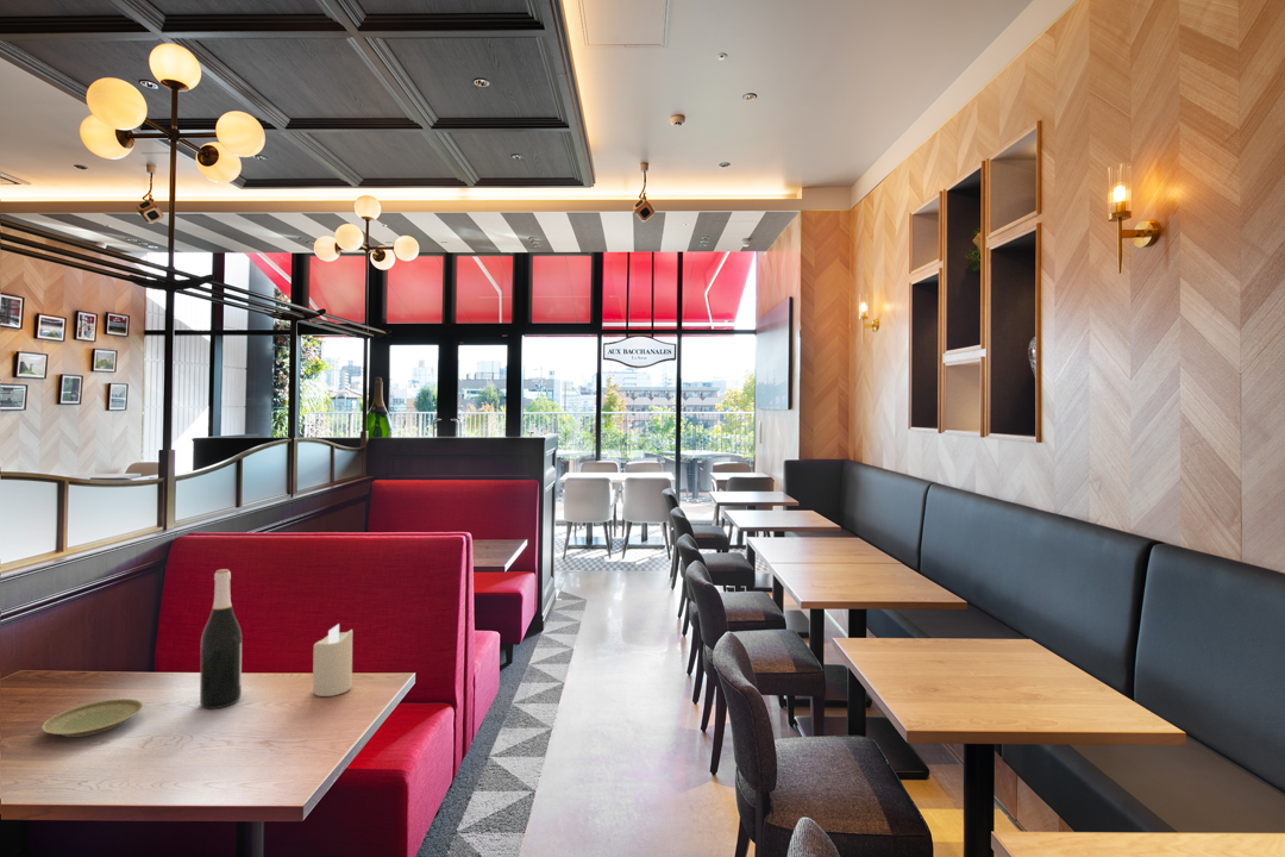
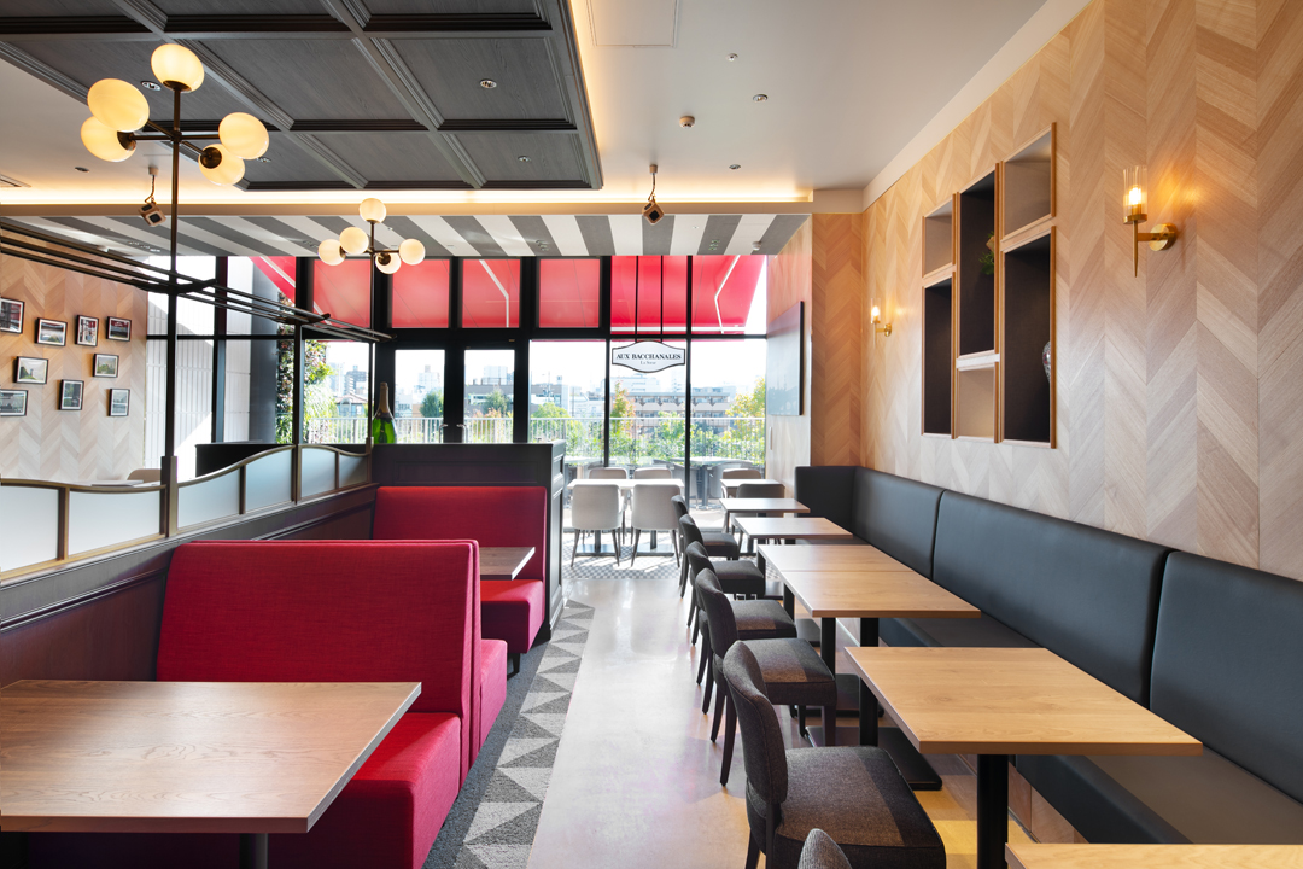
- wine bottle [199,568,243,709]
- plate [40,698,144,738]
- candle [312,623,353,698]
